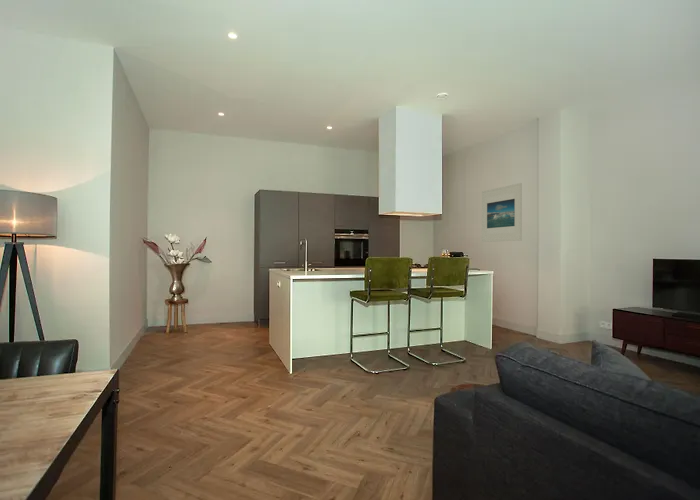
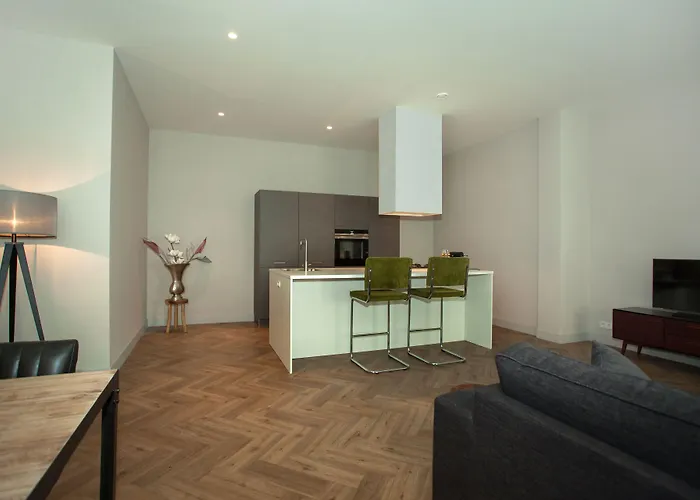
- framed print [481,182,523,243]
